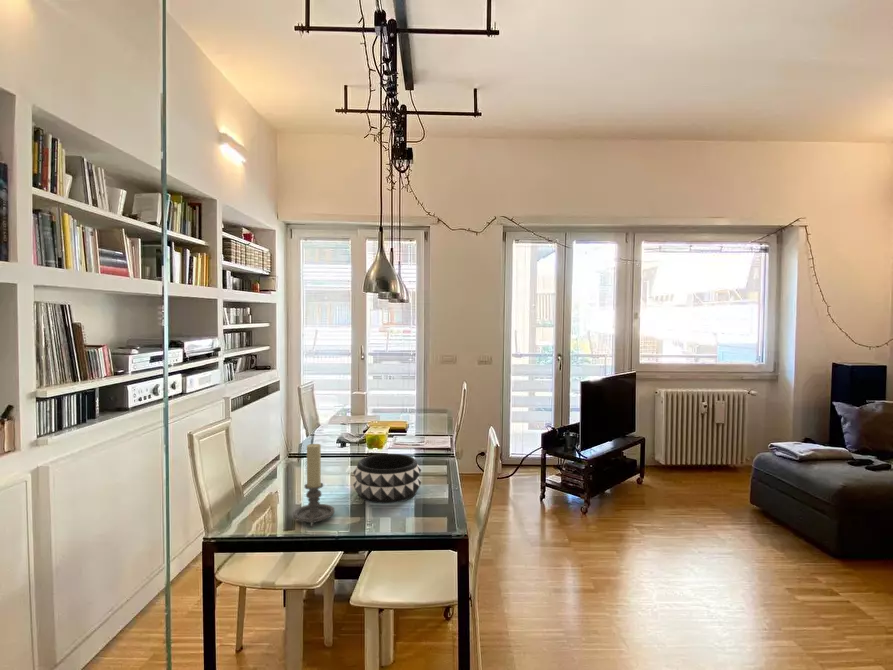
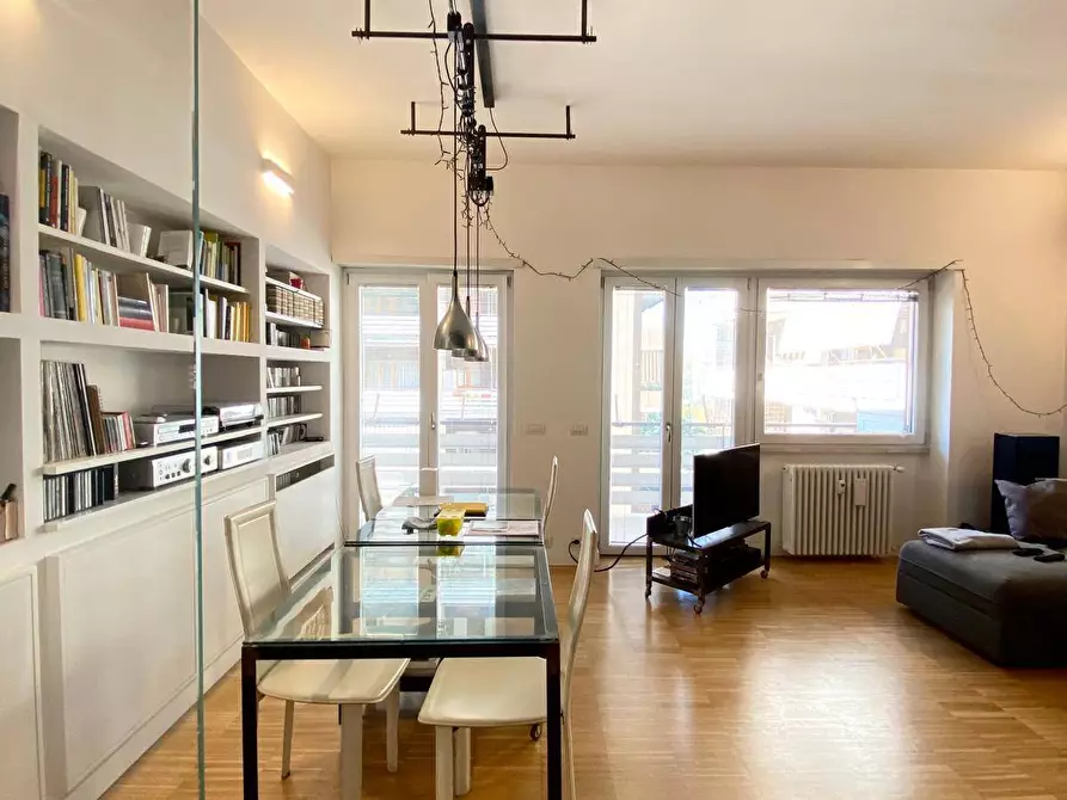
- decorative bowl [352,453,422,505]
- candle holder [292,442,336,528]
